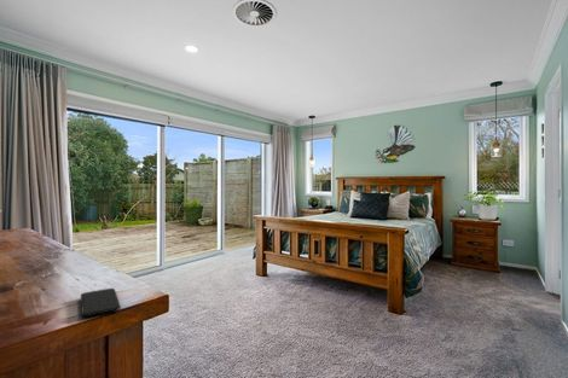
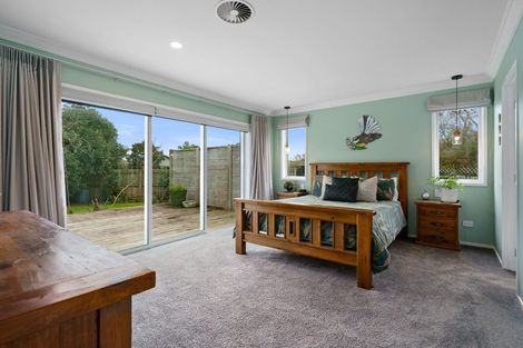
- smartphone [80,287,122,318]
